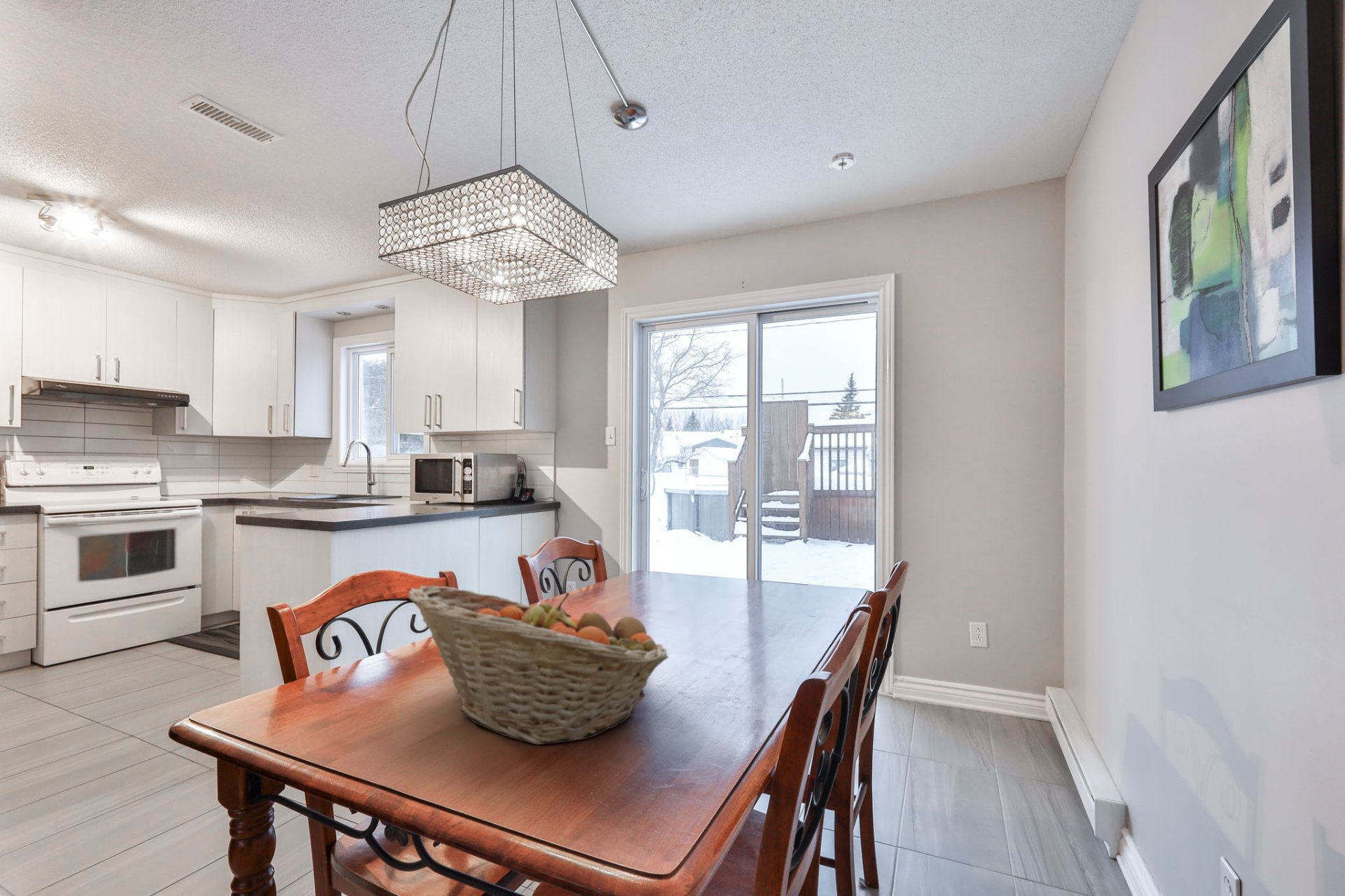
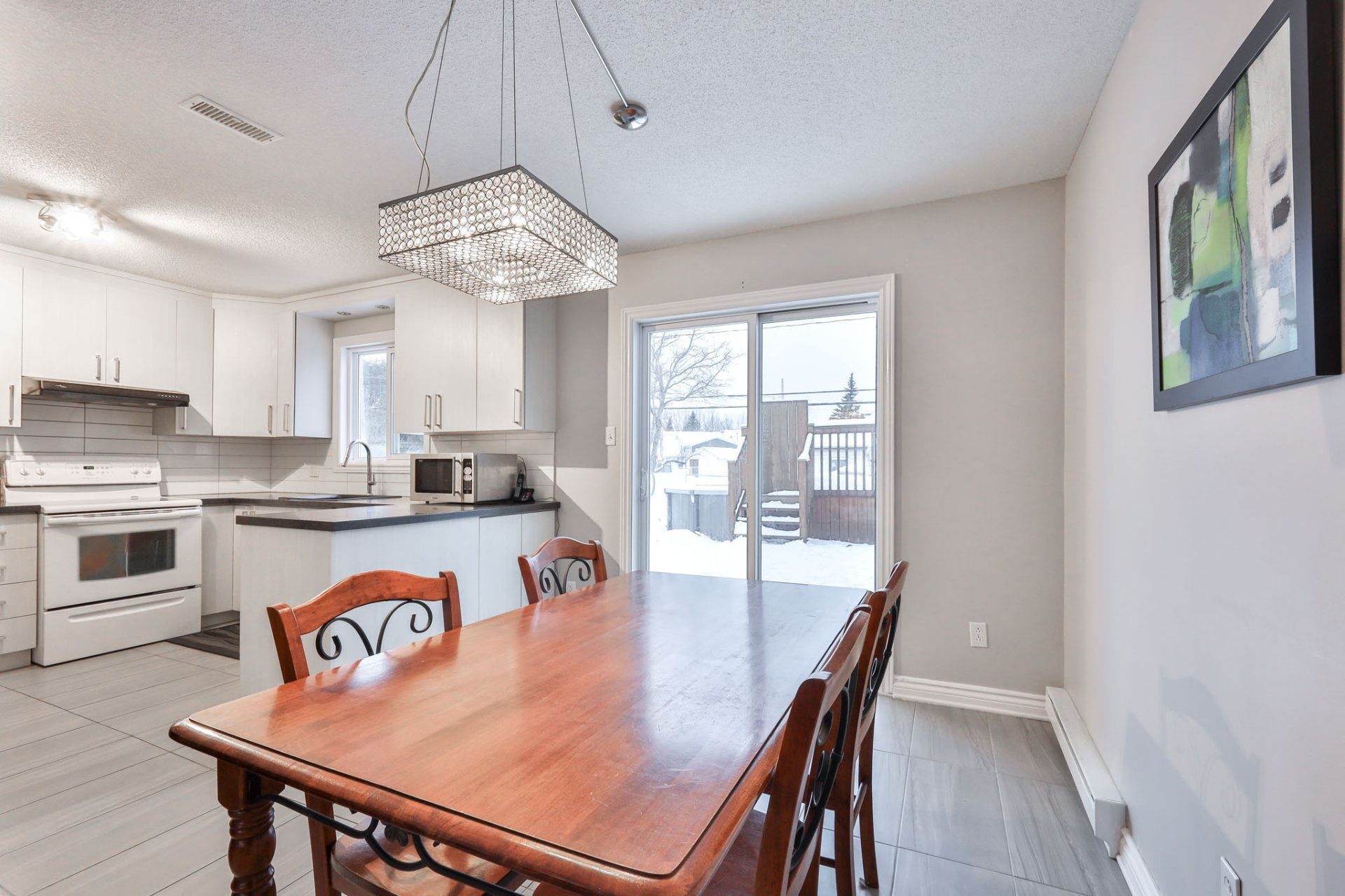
- smoke detector [828,151,857,172]
- fruit basket [408,585,670,745]
